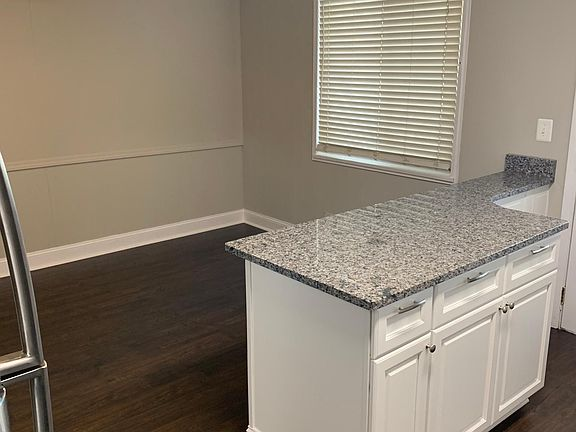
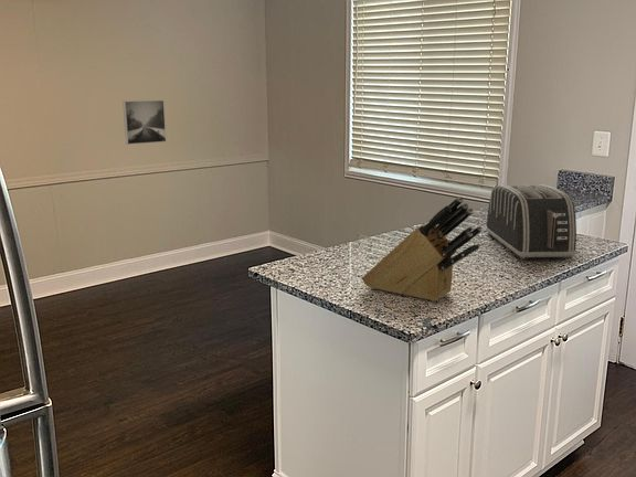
+ toaster [485,183,577,261]
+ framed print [121,99,167,146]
+ knife block [361,195,484,303]
